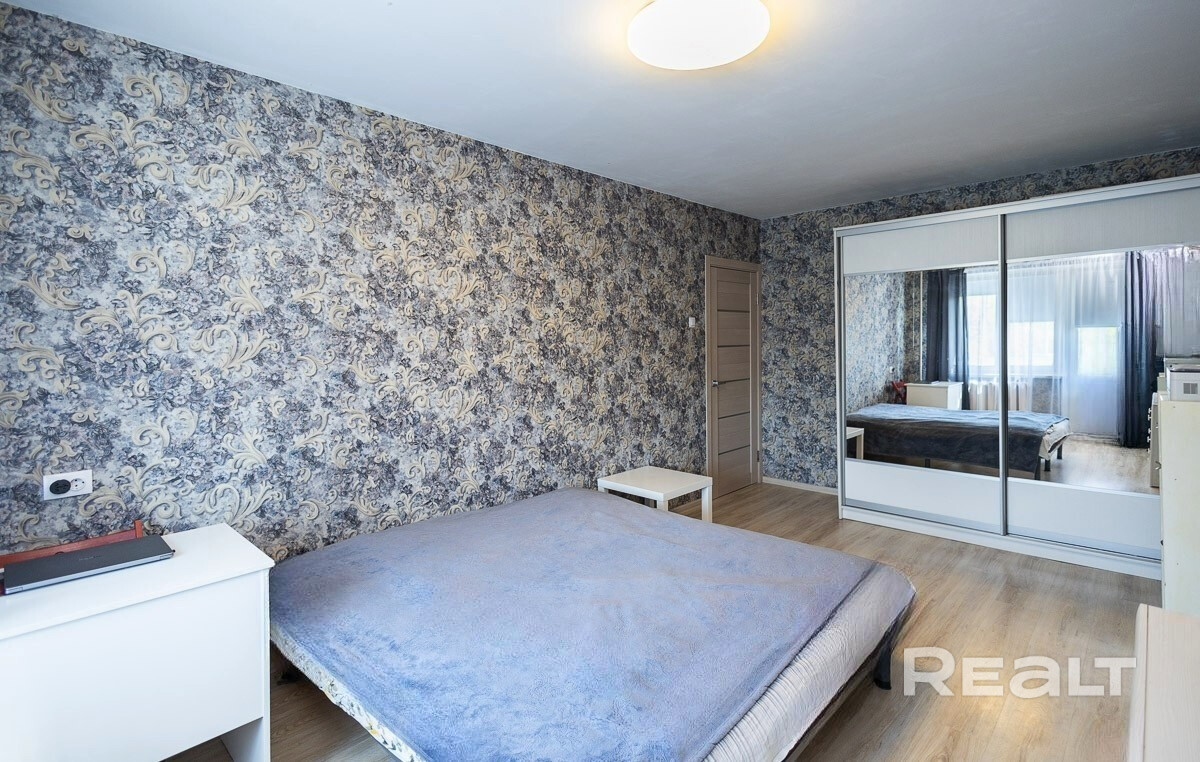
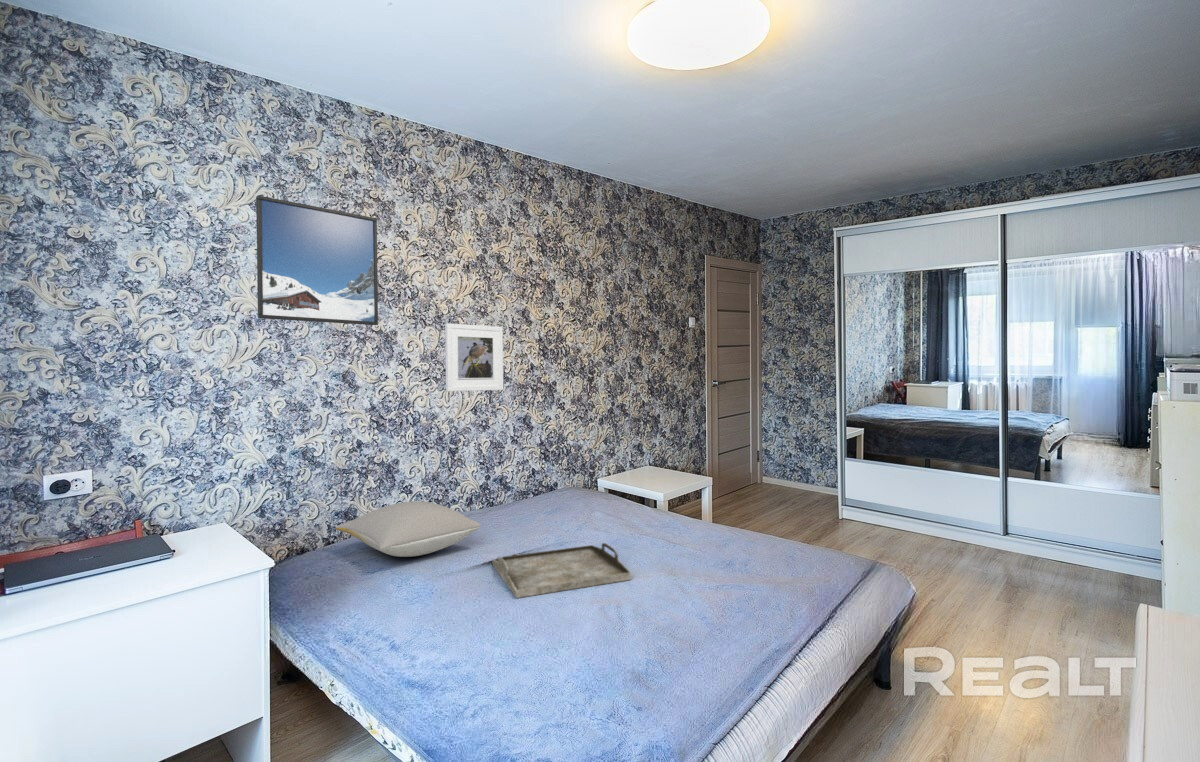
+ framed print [444,322,504,392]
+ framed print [255,194,379,326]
+ pillow [335,500,482,558]
+ serving tray [491,542,632,599]
